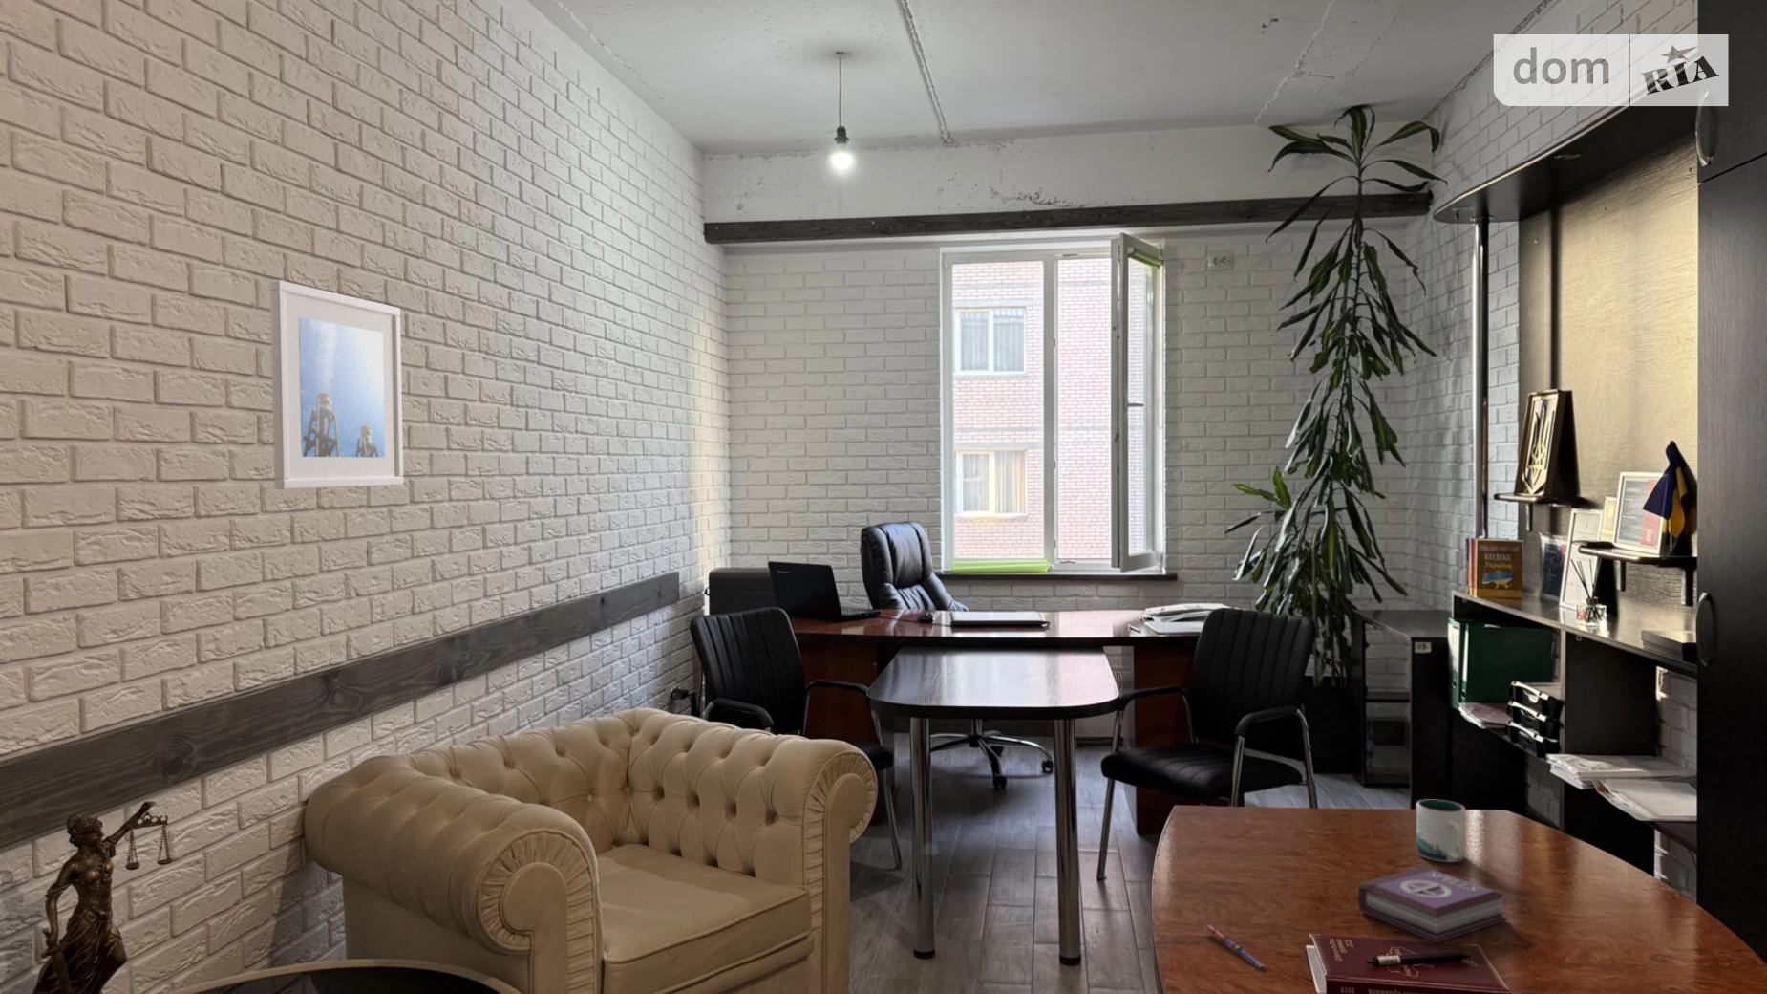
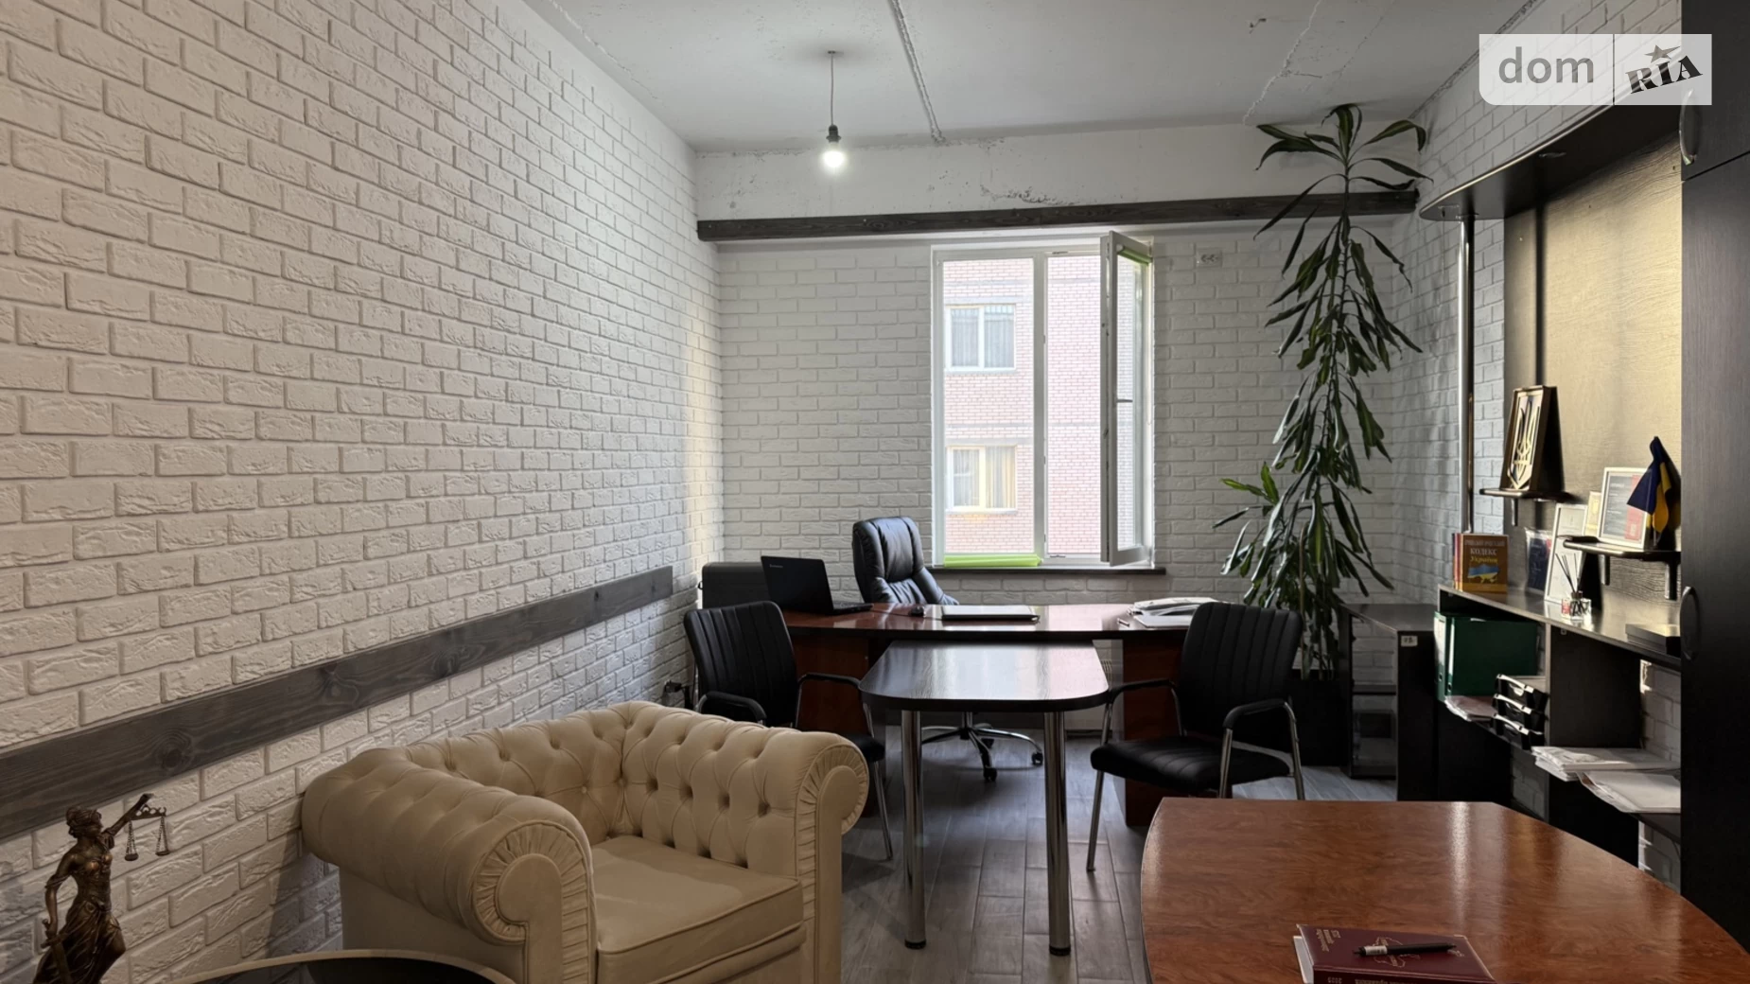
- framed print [268,279,404,490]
- mug [1415,799,1466,863]
- book [1357,864,1509,944]
- pen [1204,924,1267,970]
